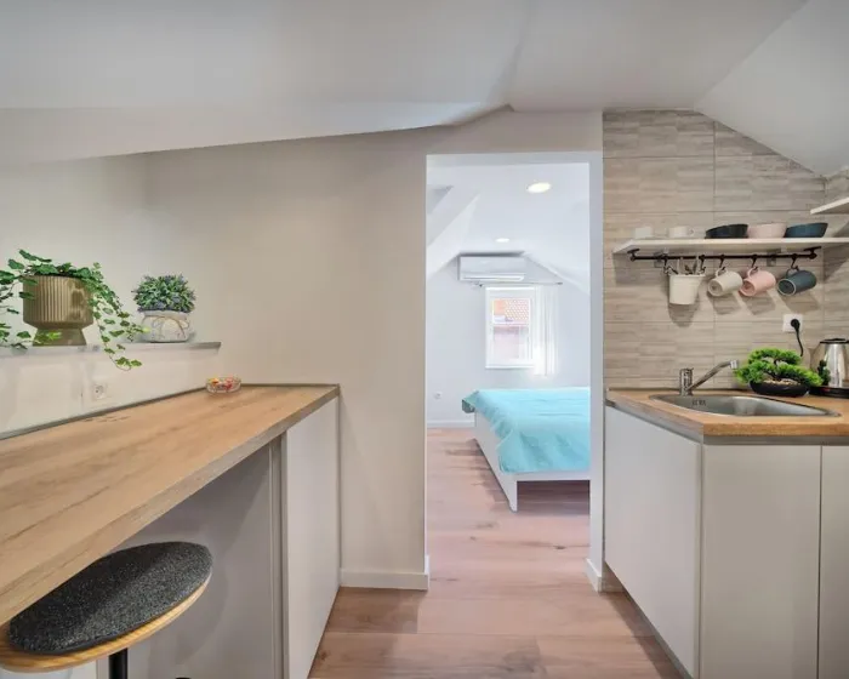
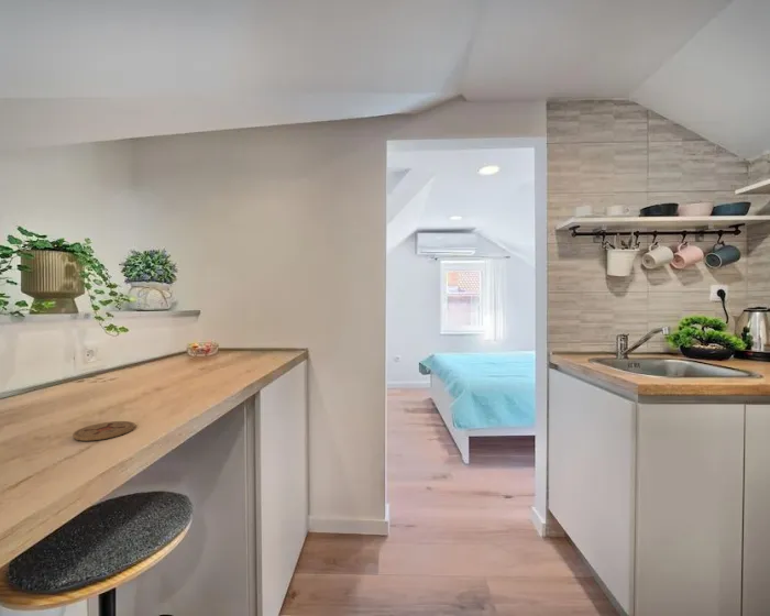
+ coaster [72,420,136,442]
